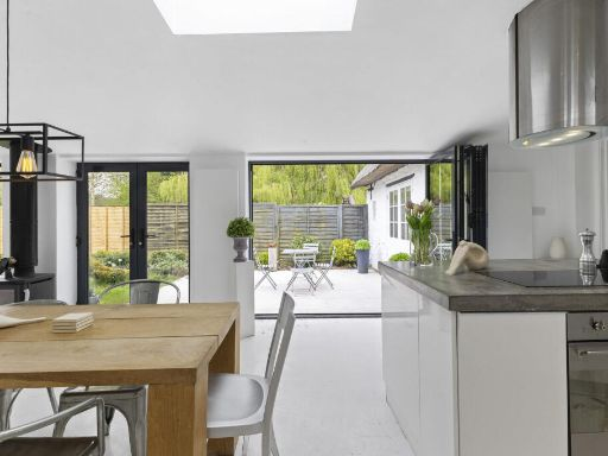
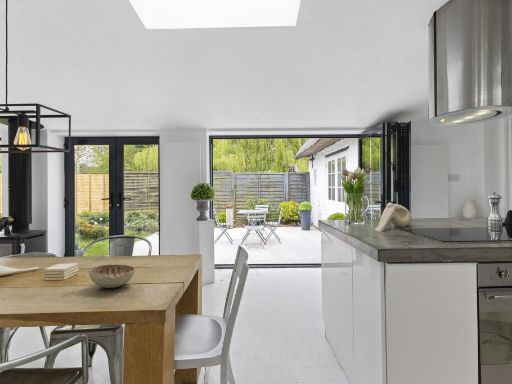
+ decorative bowl [87,263,136,289]
